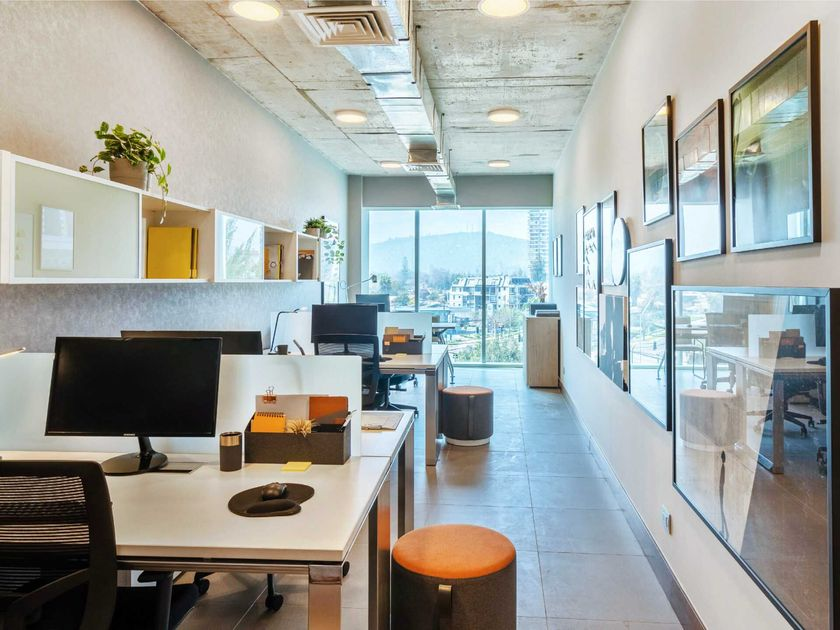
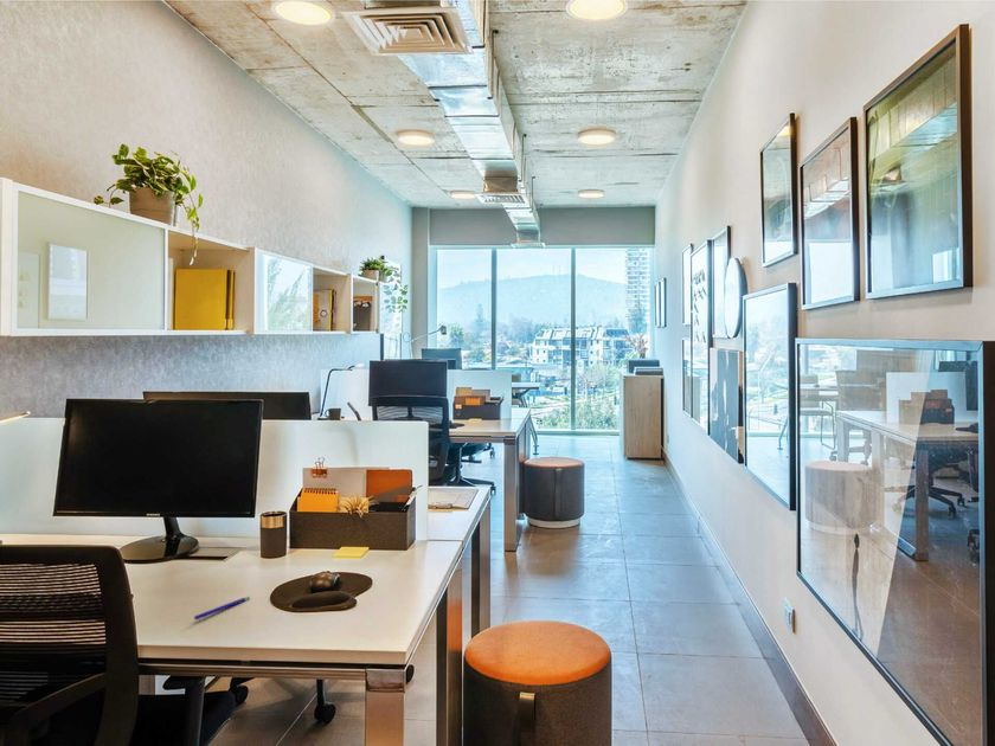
+ pen [193,596,251,620]
